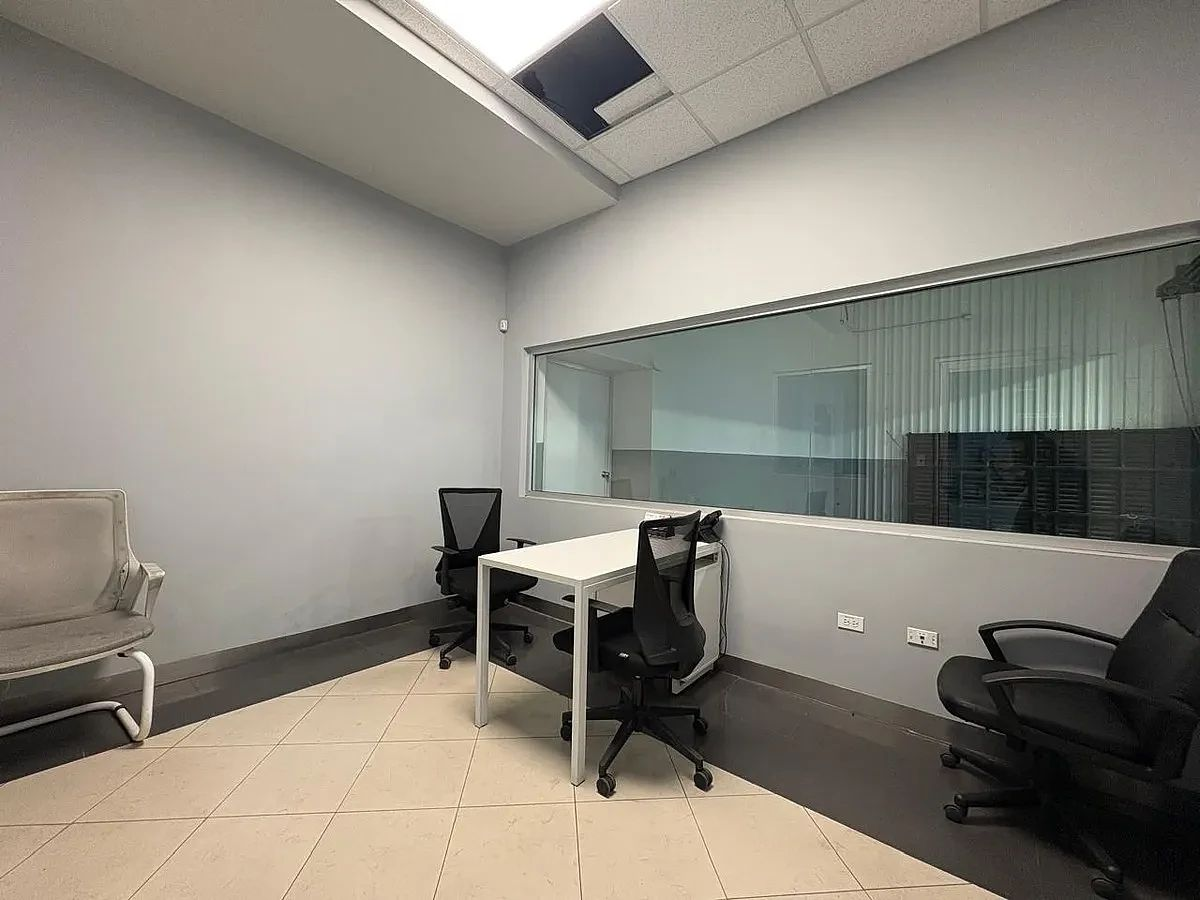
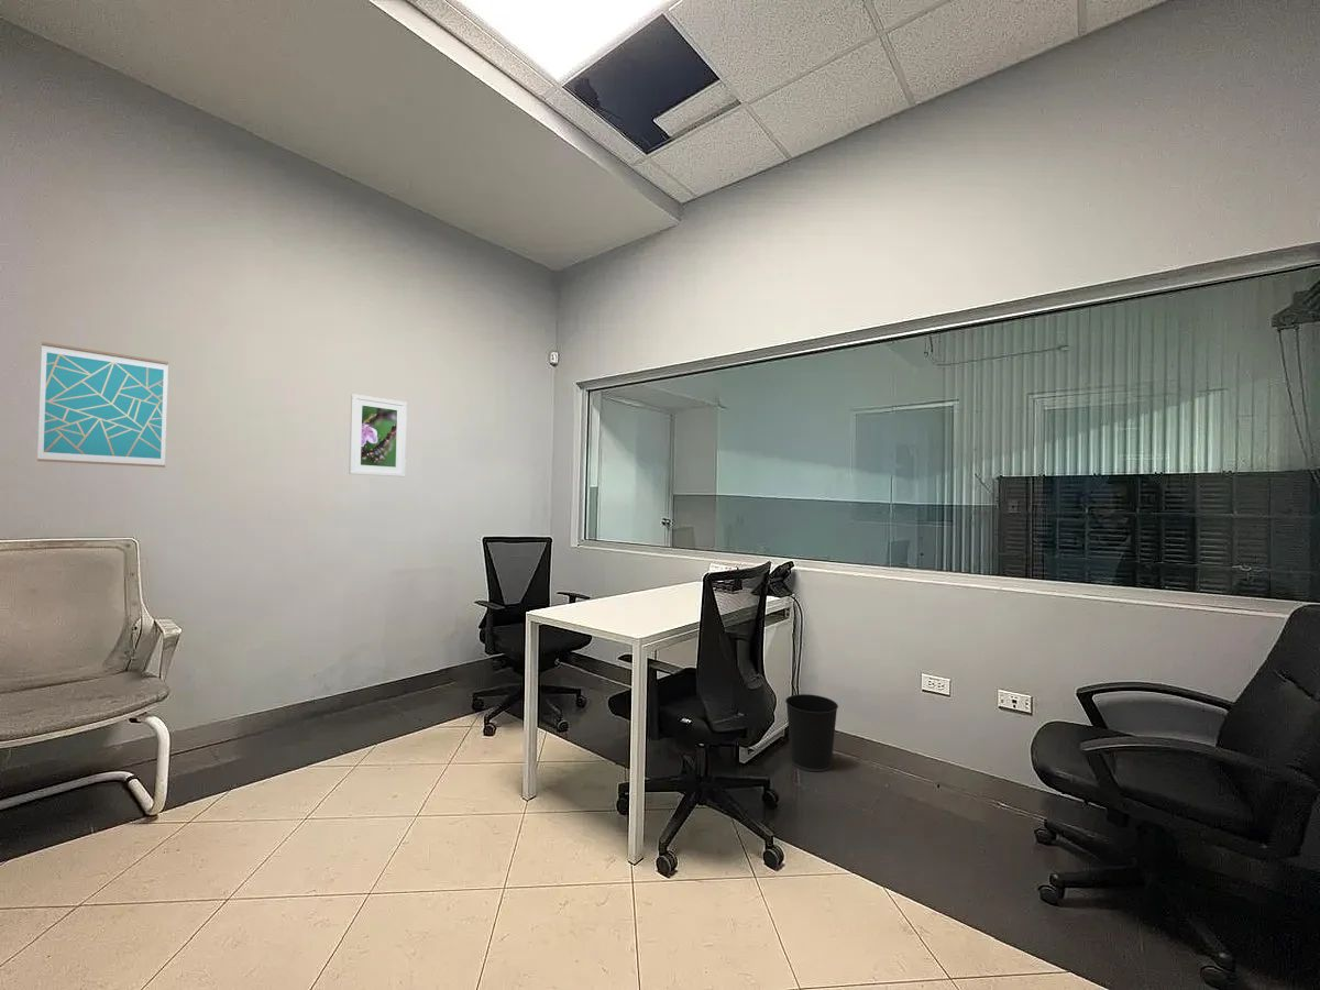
+ wastebasket [784,693,839,772]
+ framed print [348,393,408,477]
+ wall art [36,341,169,469]
